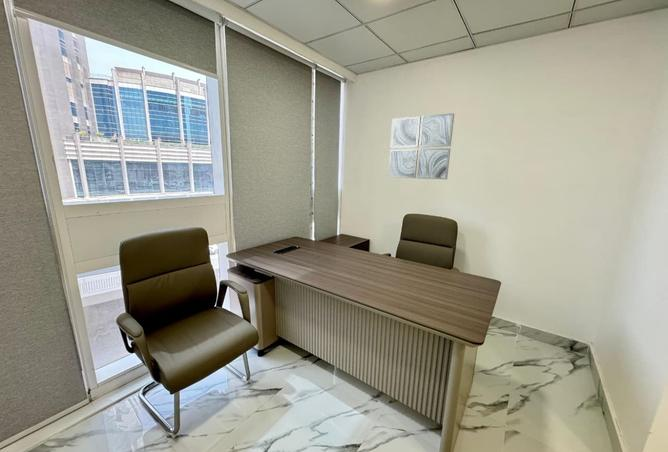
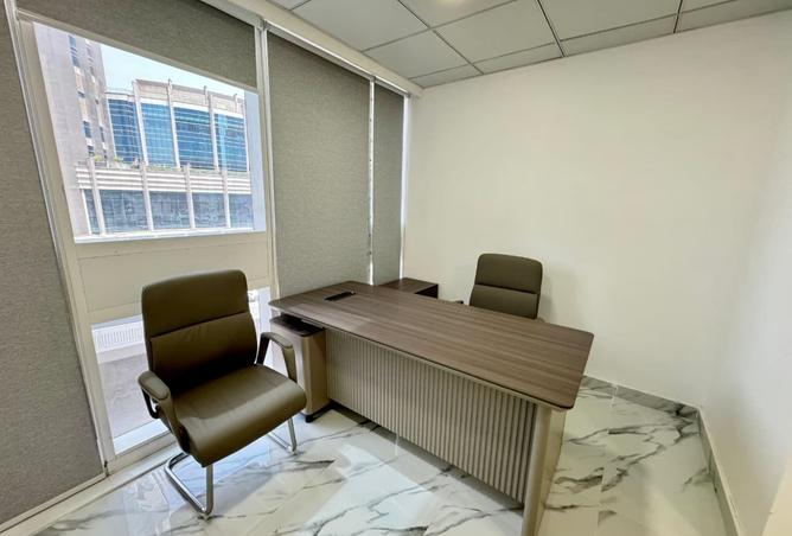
- wall art [388,112,455,180]
